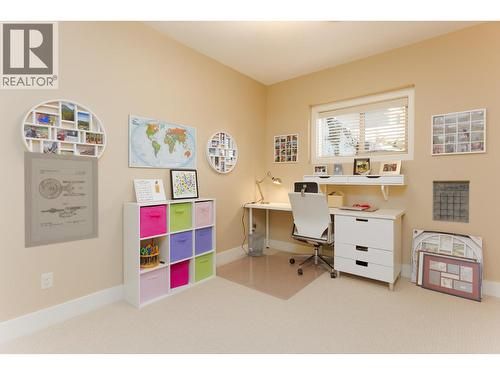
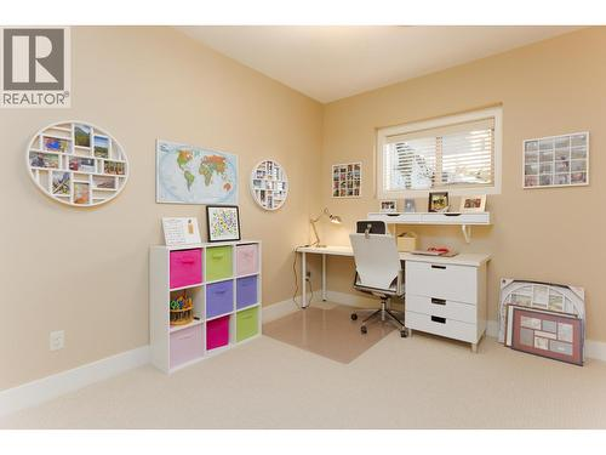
- wastebasket [246,231,266,257]
- wall art [23,150,99,249]
- calendar [432,172,471,224]
